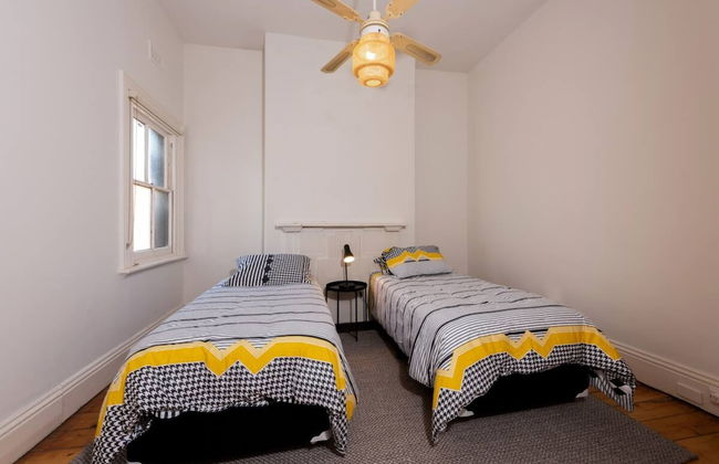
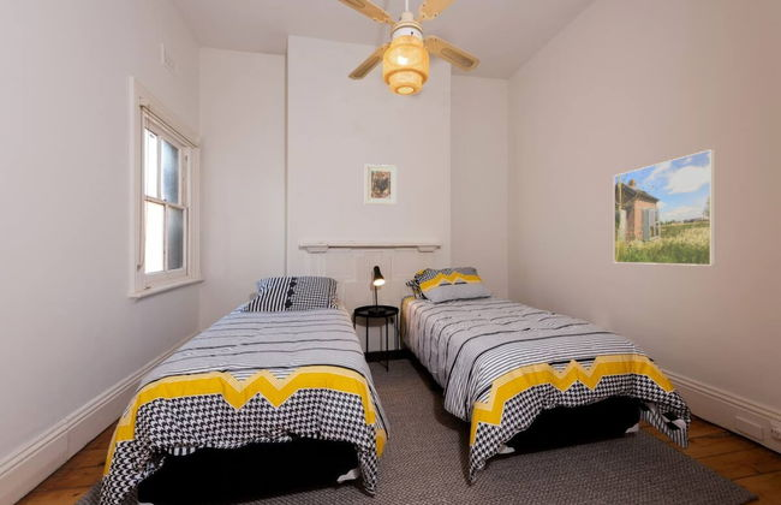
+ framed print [364,164,398,206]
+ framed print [613,148,716,267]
